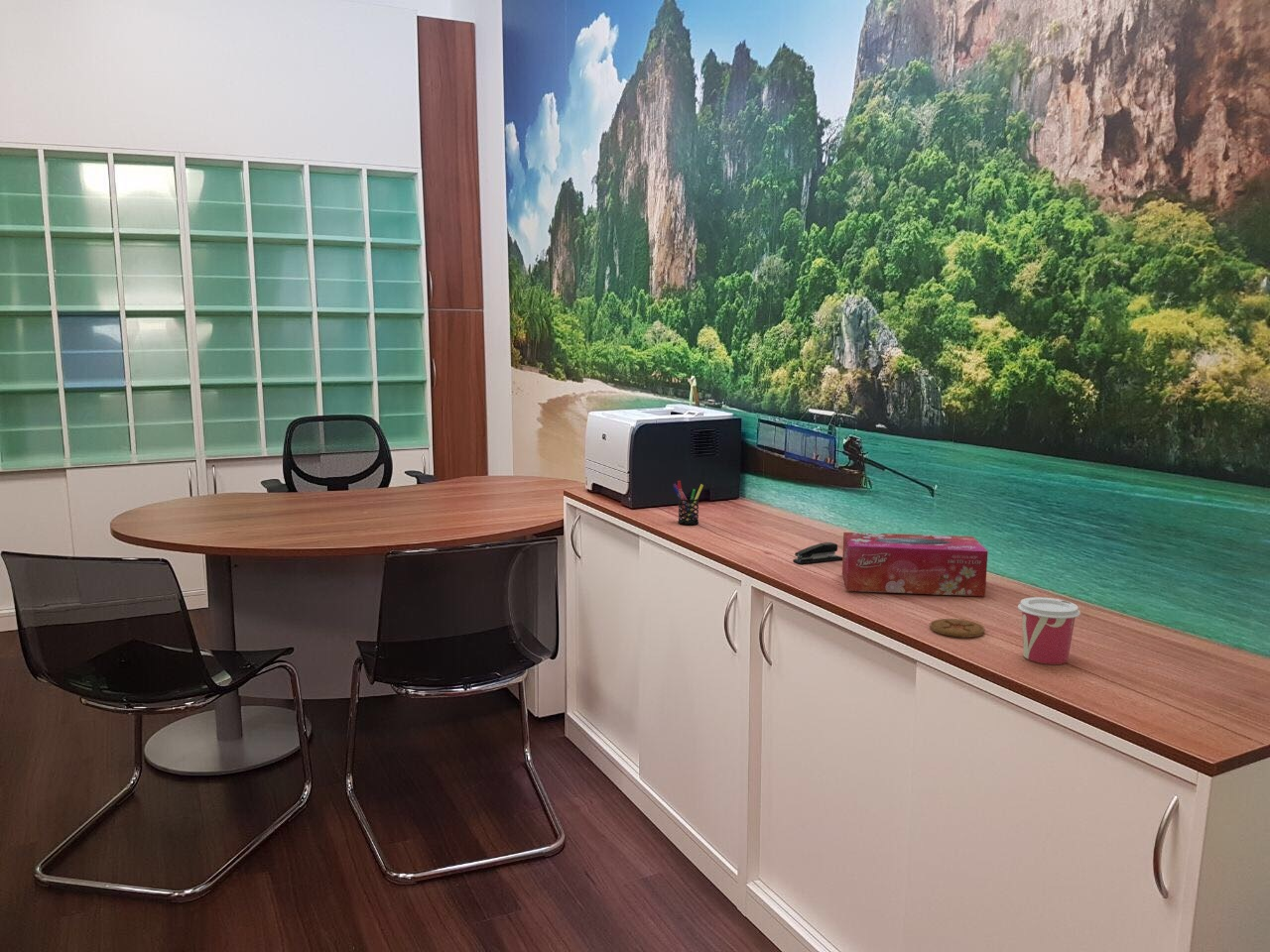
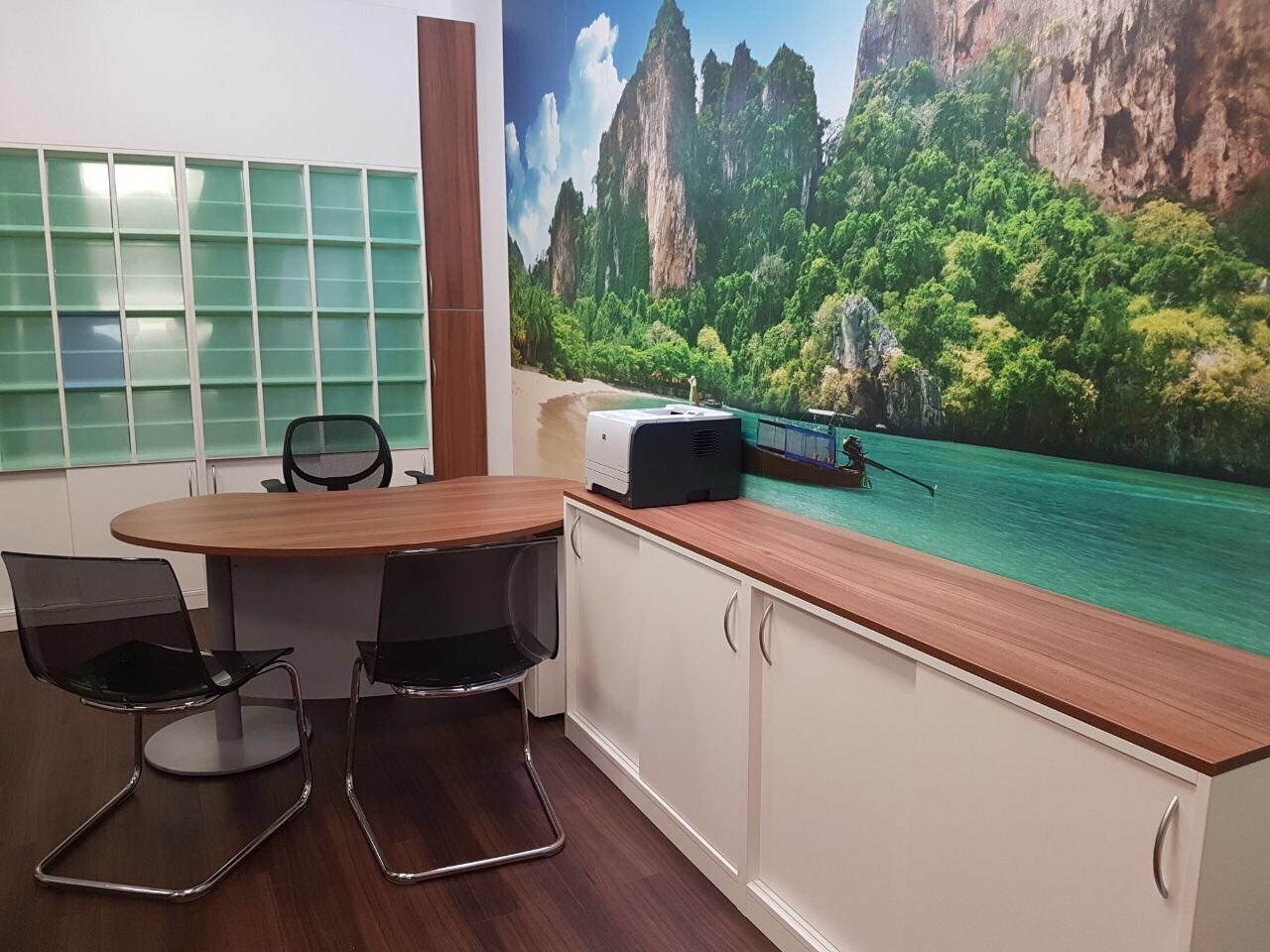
- cup [1017,596,1081,665]
- tissue box [841,532,989,597]
- pen holder [672,480,704,526]
- stapler [792,541,842,565]
- coaster [929,618,986,639]
